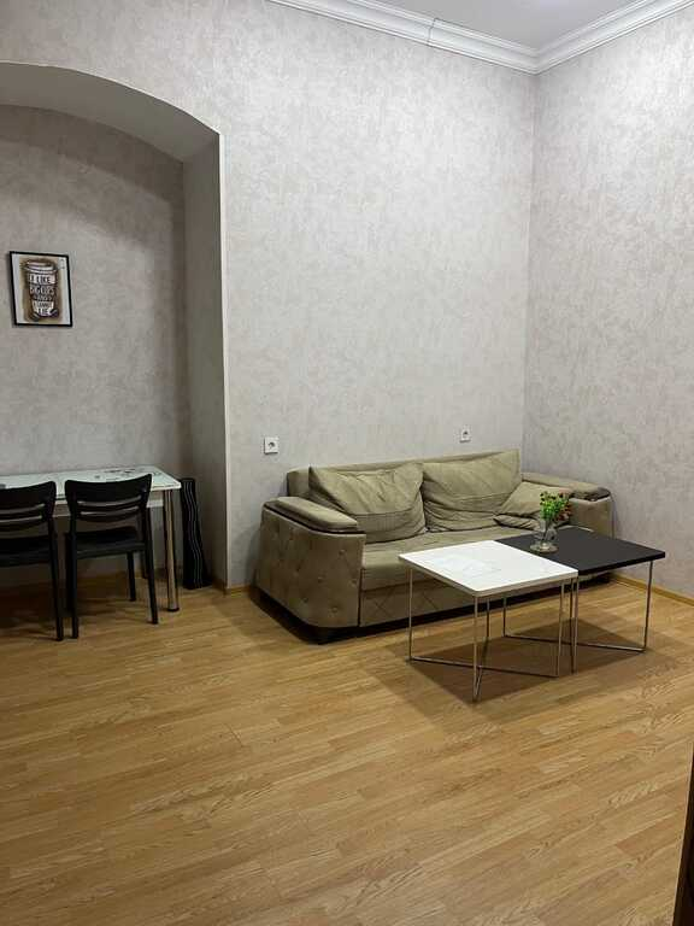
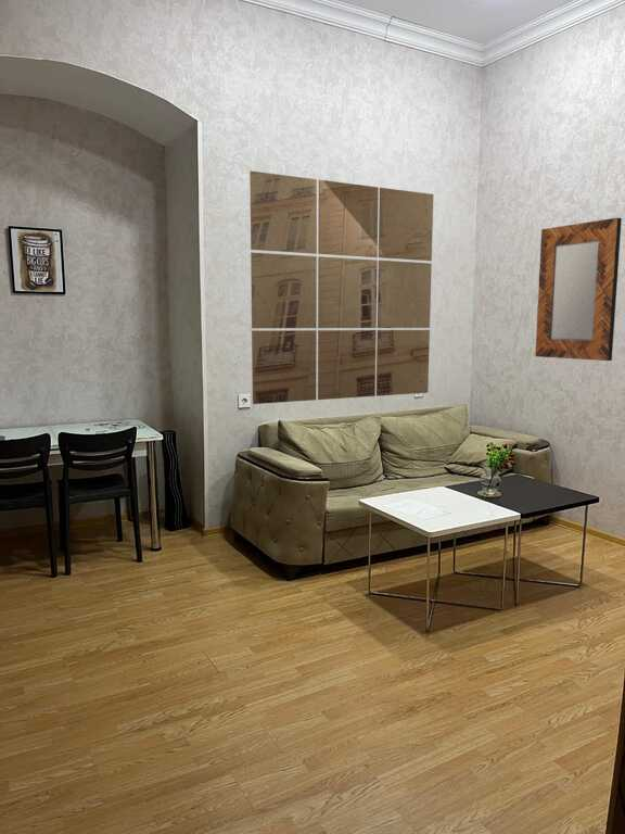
+ home mirror [534,216,623,362]
+ wall art [248,169,434,405]
